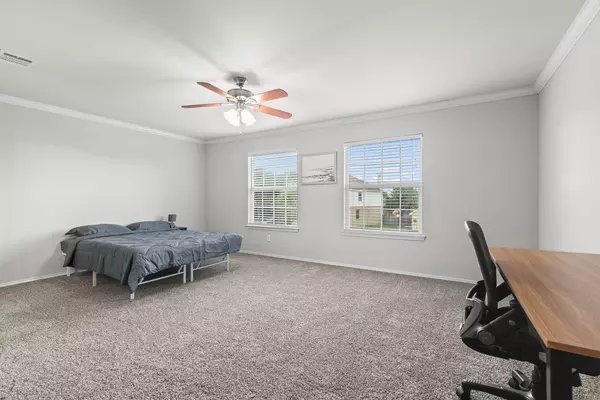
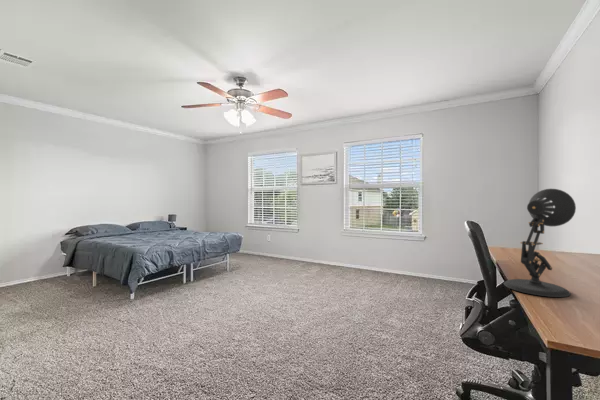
+ desk lamp [503,188,577,298]
